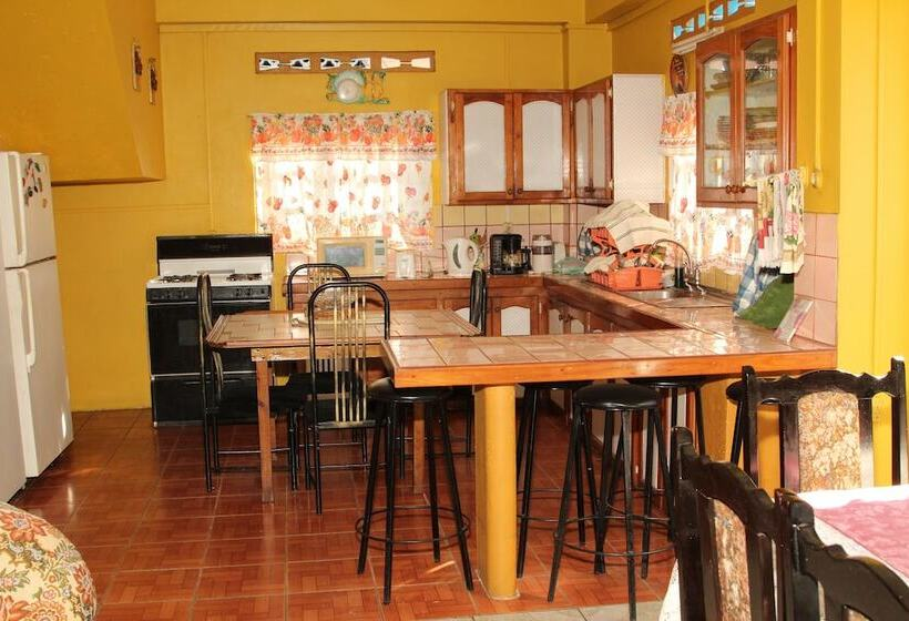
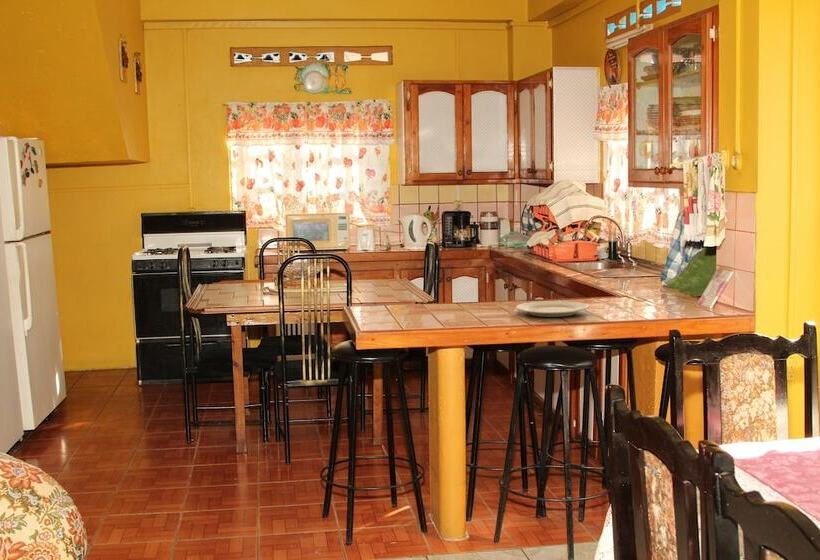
+ chinaware [515,300,590,318]
